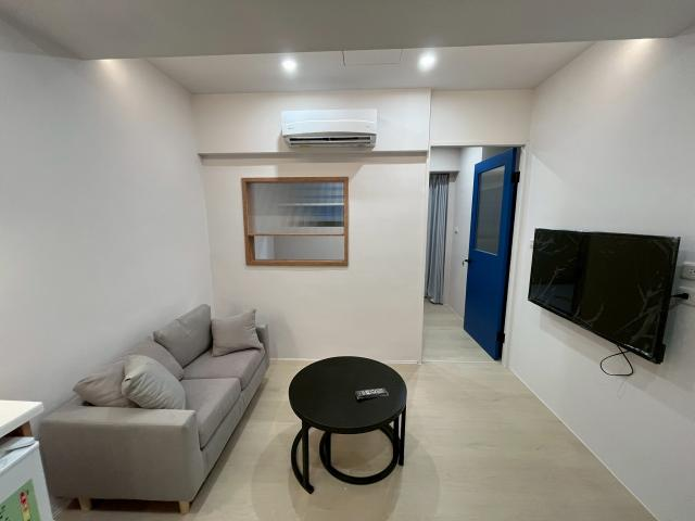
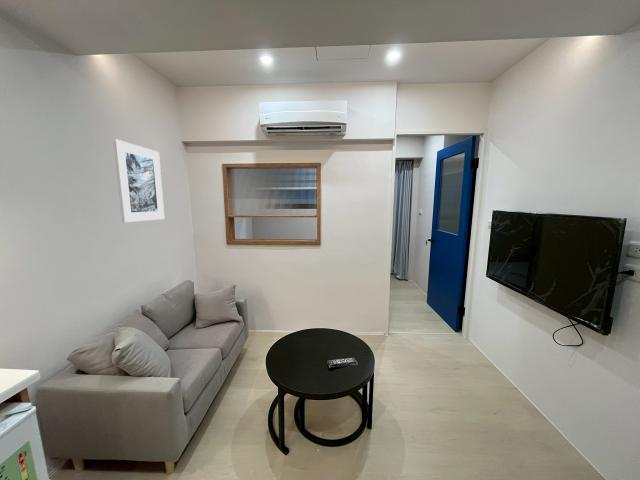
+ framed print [112,138,166,224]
